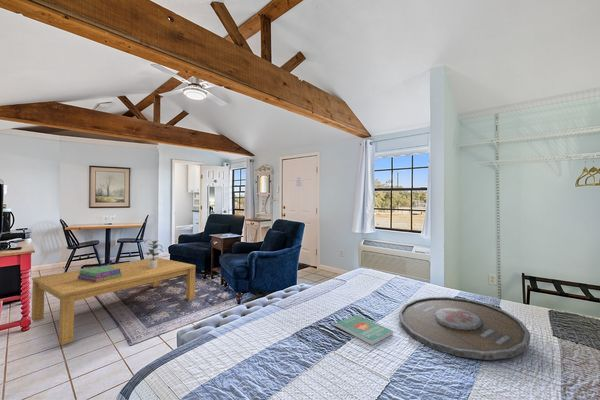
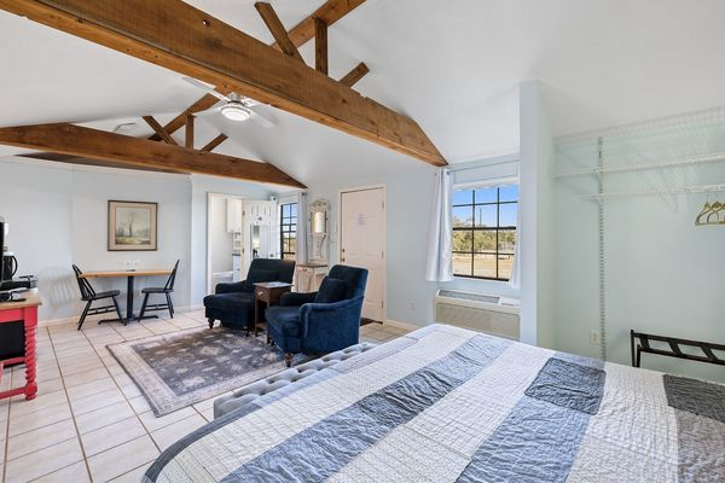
- potted plant [143,239,164,268]
- stack of books [78,265,122,282]
- book [335,314,394,346]
- serving tray [398,296,531,361]
- coffee table [31,256,197,346]
